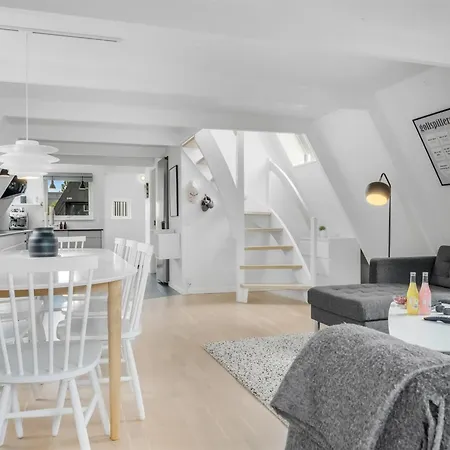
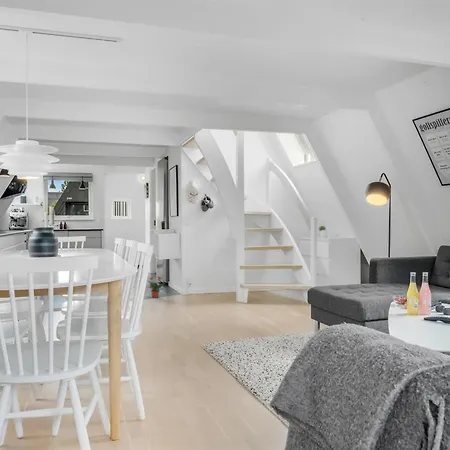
+ potted plant [147,275,166,299]
